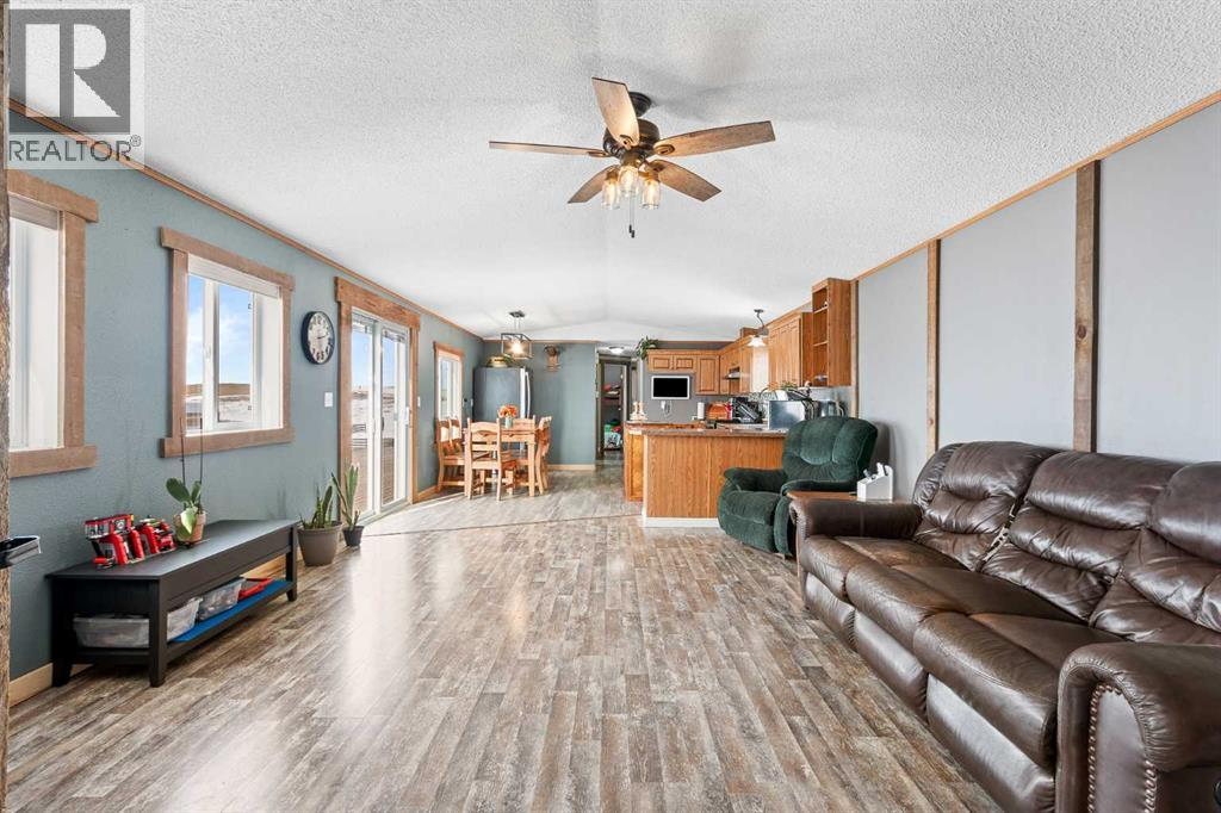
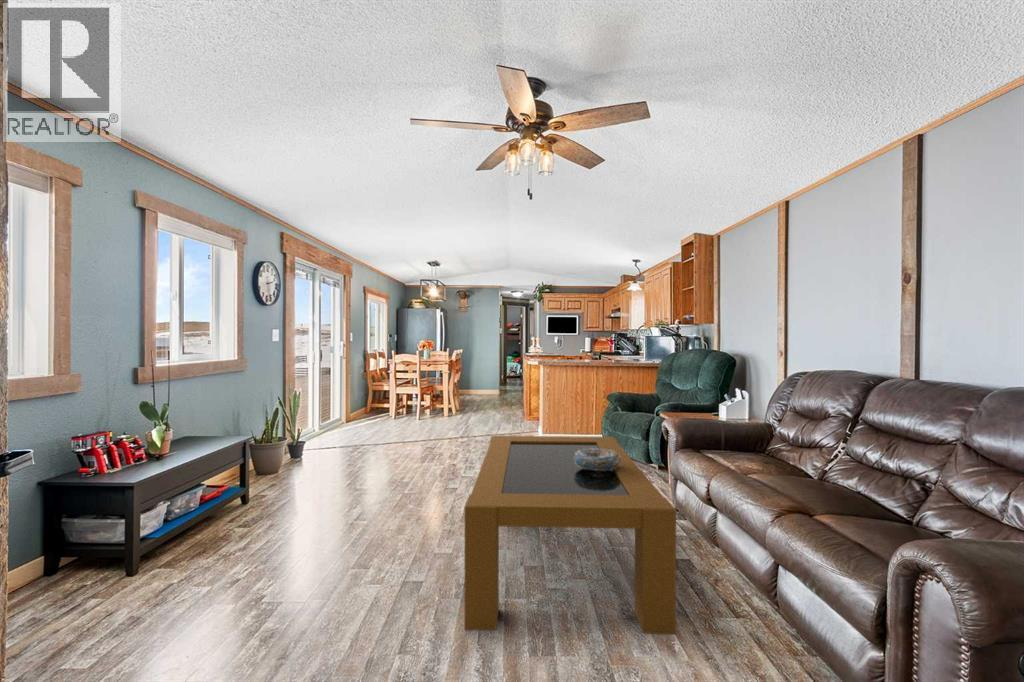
+ decorative bowl [574,448,621,471]
+ coffee table [464,435,677,635]
